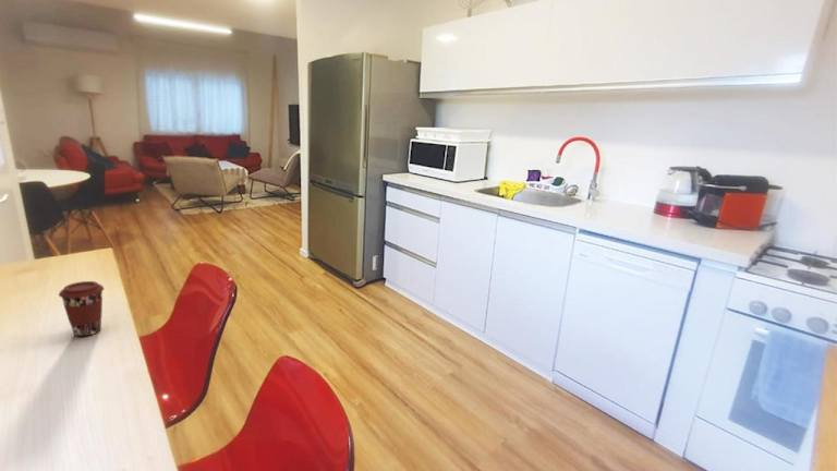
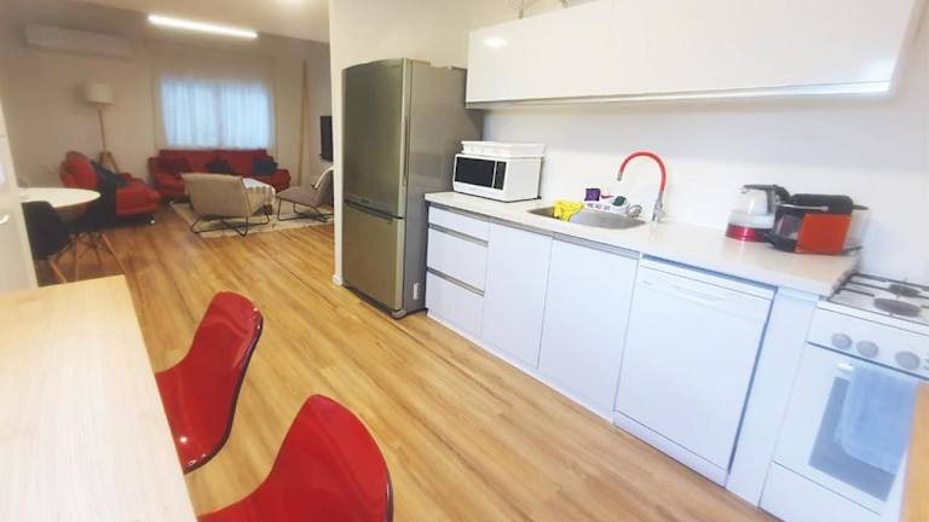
- coffee cup [58,280,106,337]
